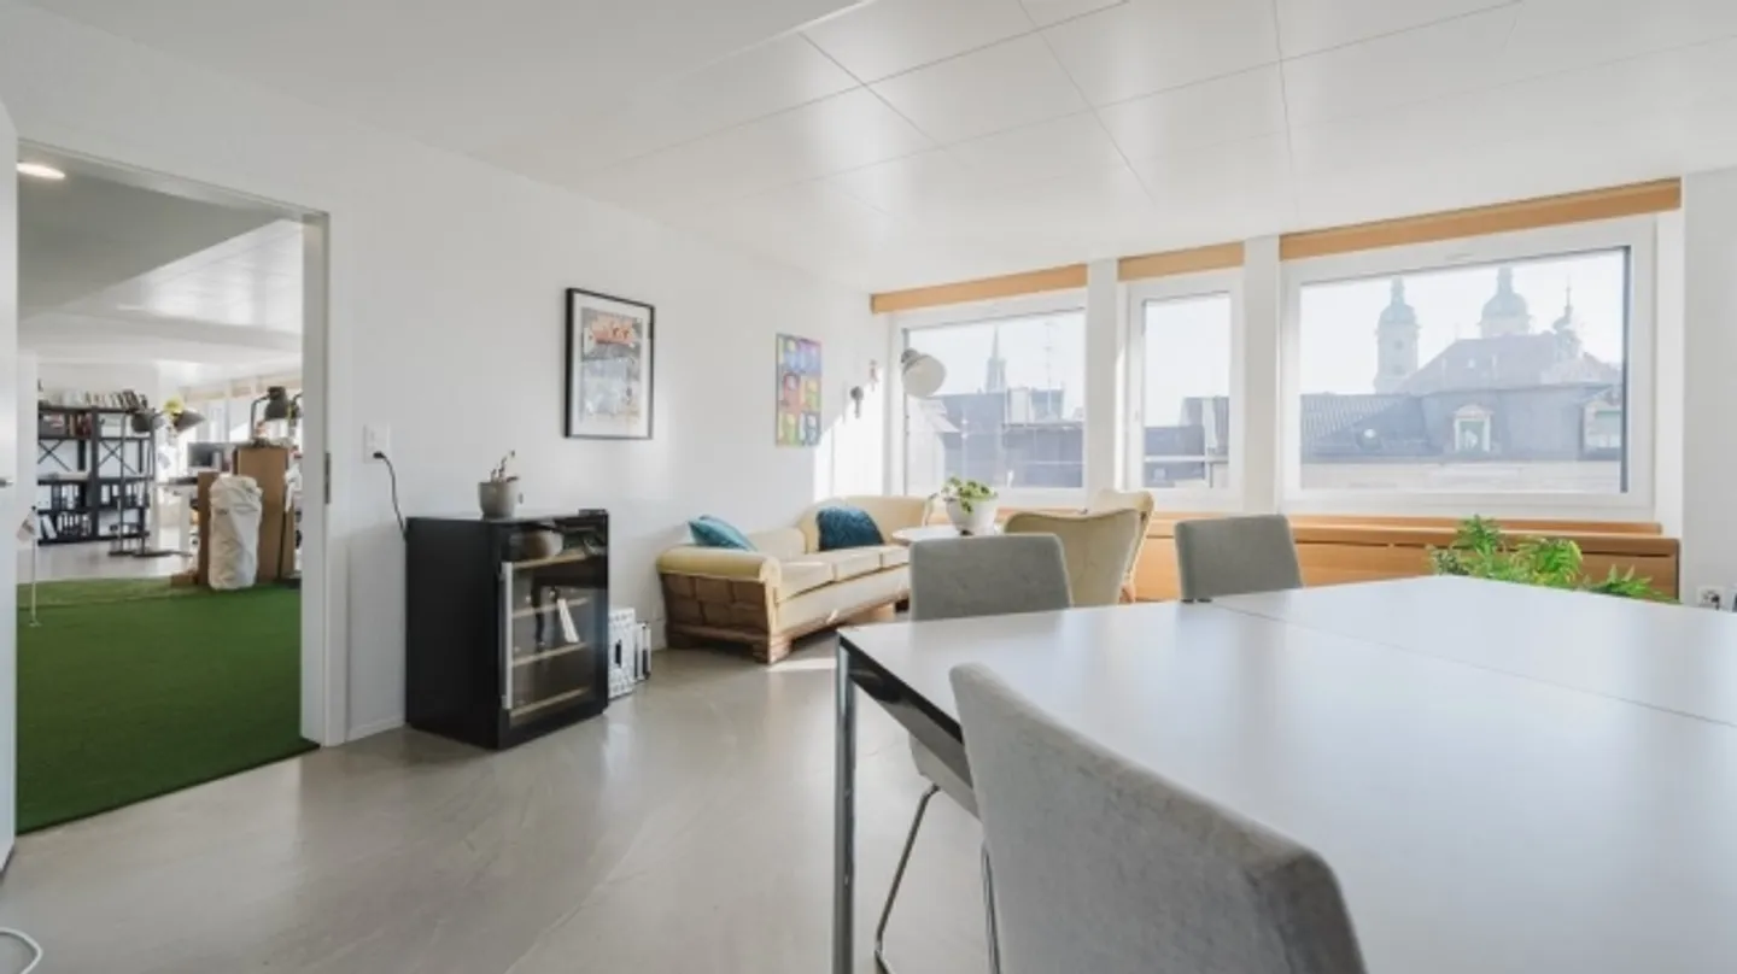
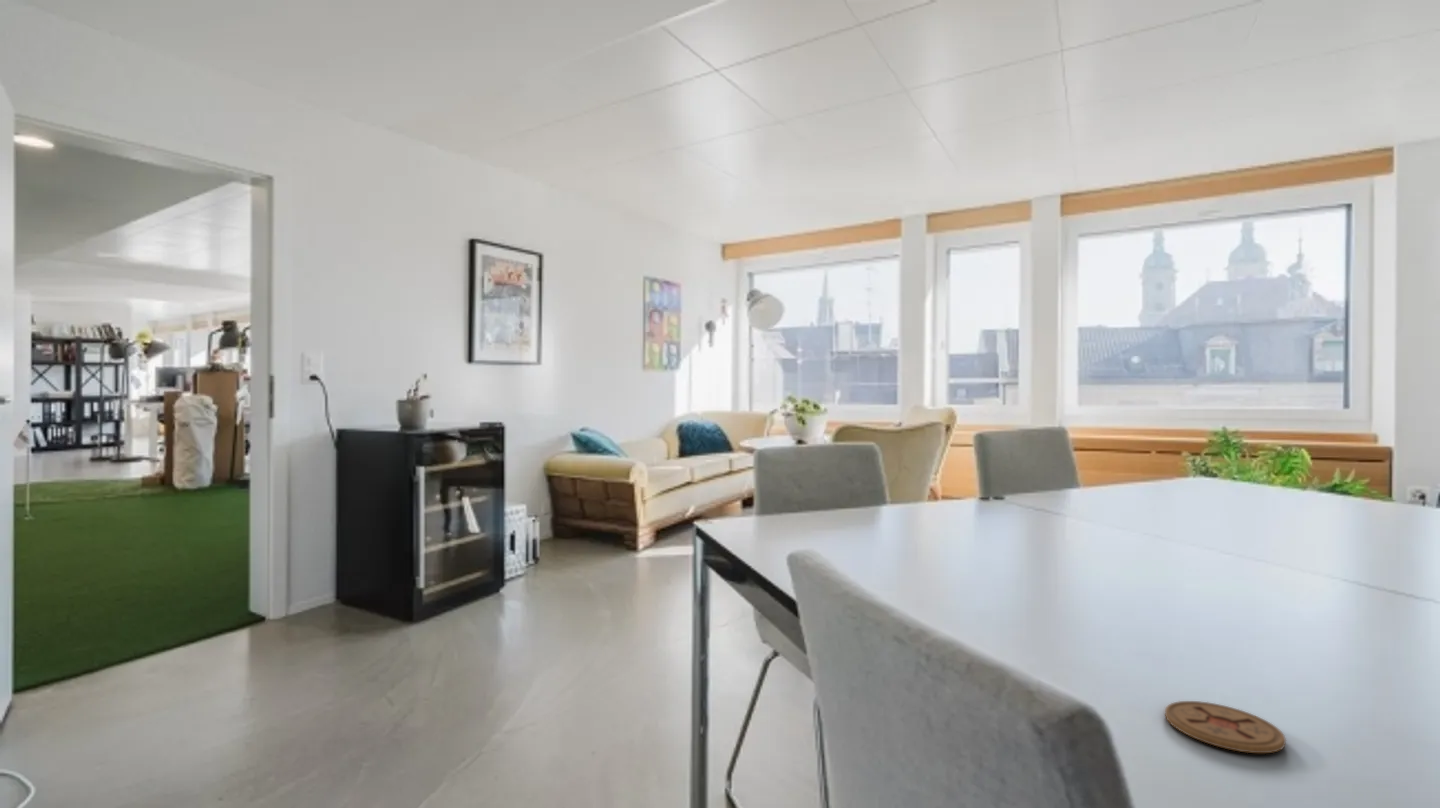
+ coaster [1164,700,1287,754]
